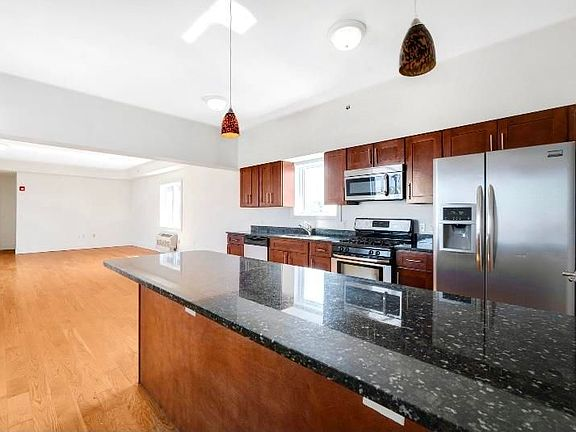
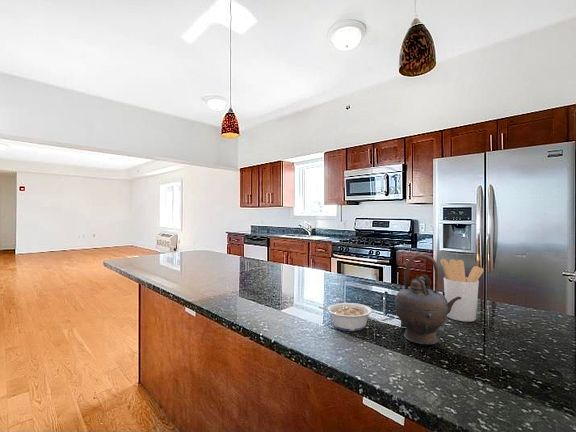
+ teapot [394,253,461,345]
+ legume [318,302,373,332]
+ utensil holder [439,258,485,323]
